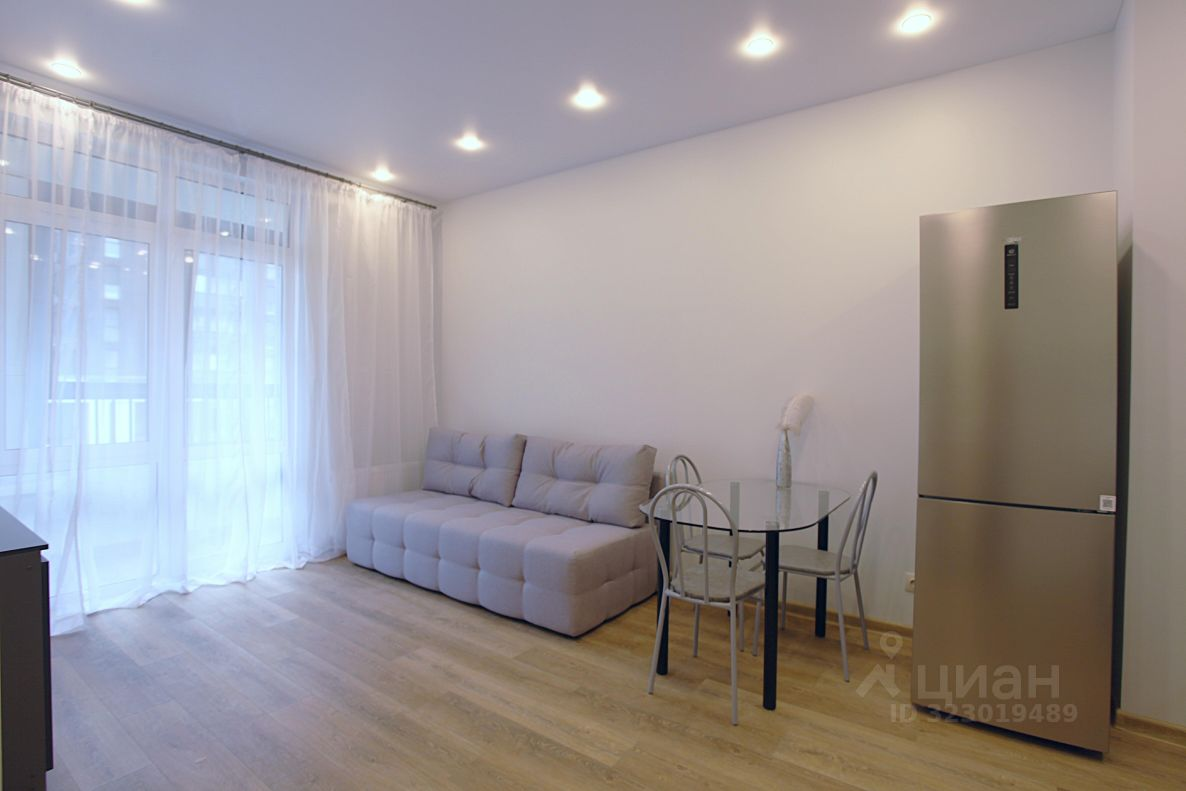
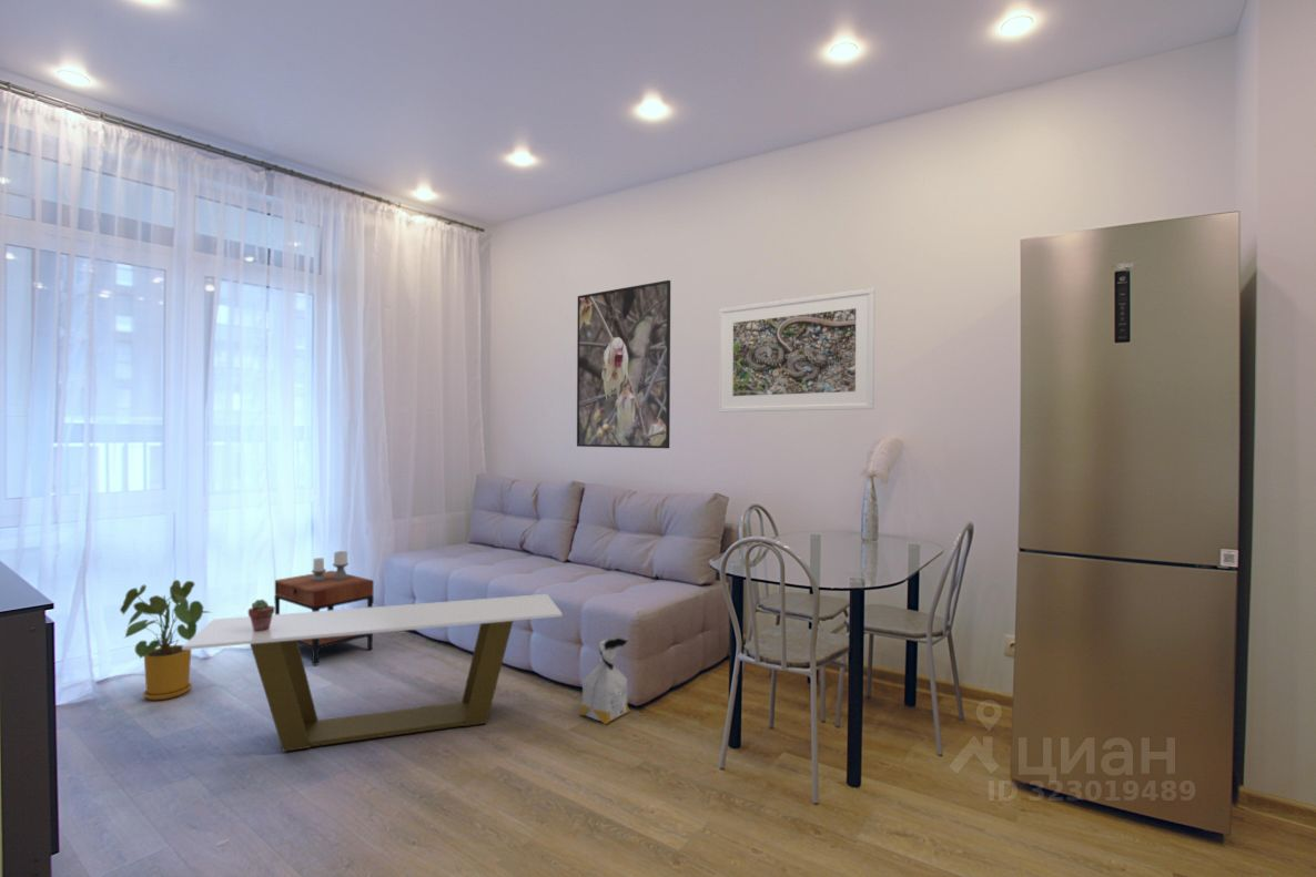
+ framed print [576,279,671,449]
+ coffee table [182,593,564,753]
+ potted succulent [247,599,275,632]
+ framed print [718,287,877,414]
+ house plant [119,579,213,701]
+ bag [578,634,631,725]
+ side table [273,550,375,666]
